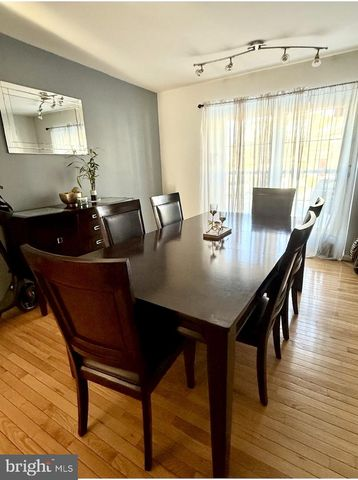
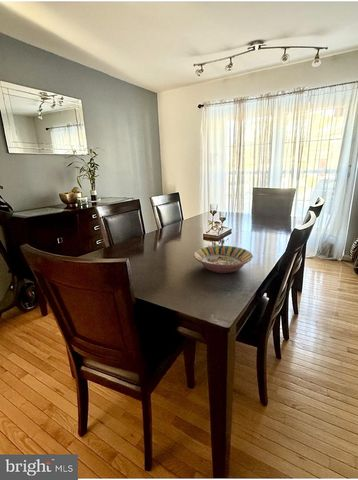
+ serving bowl [193,245,254,274]
